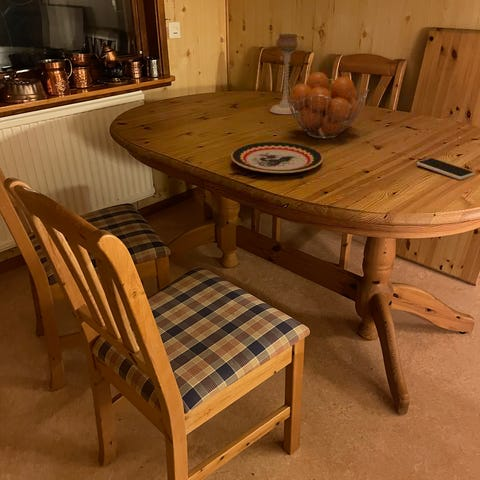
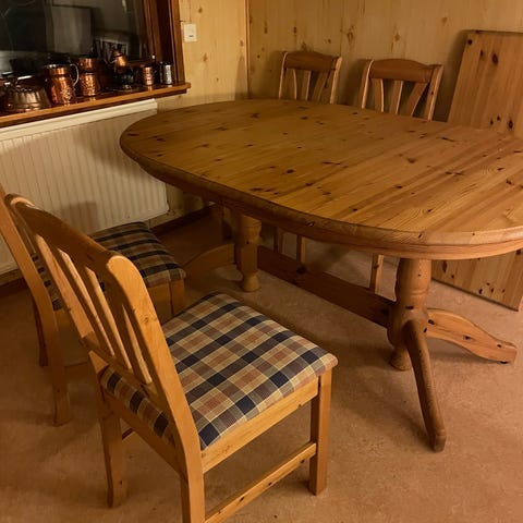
- fruit basket [286,71,370,140]
- plate [230,141,324,174]
- candle holder [269,33,299,115]
- smartphone [416,157,476,181]
